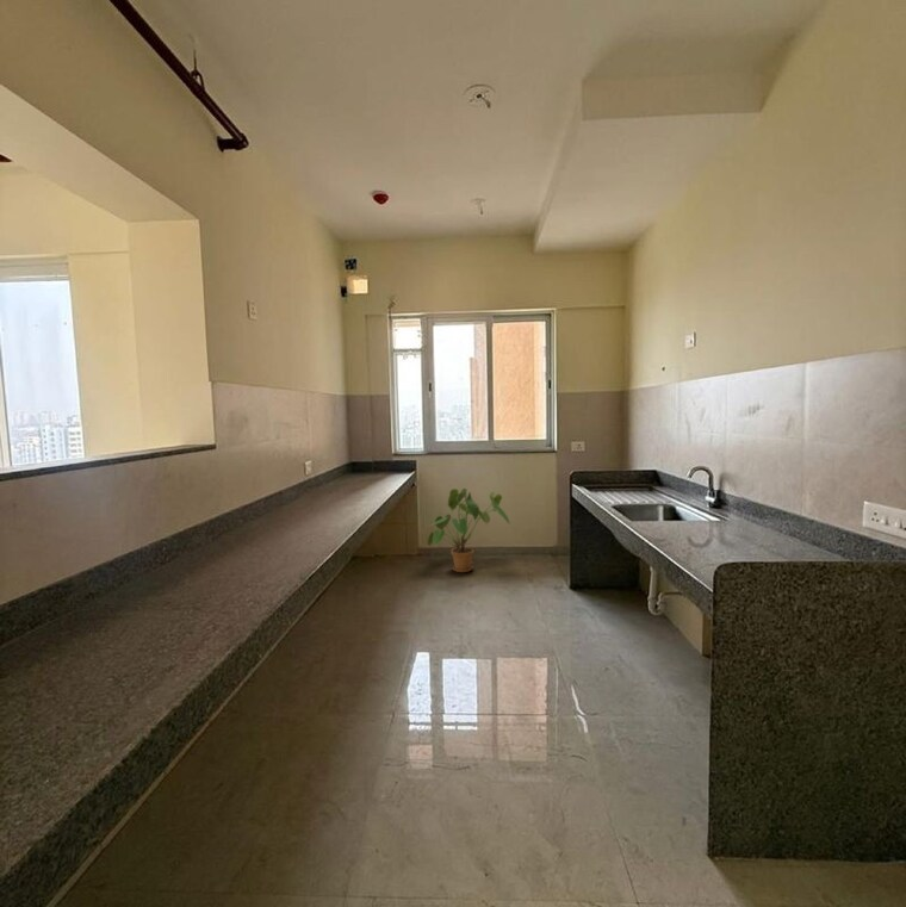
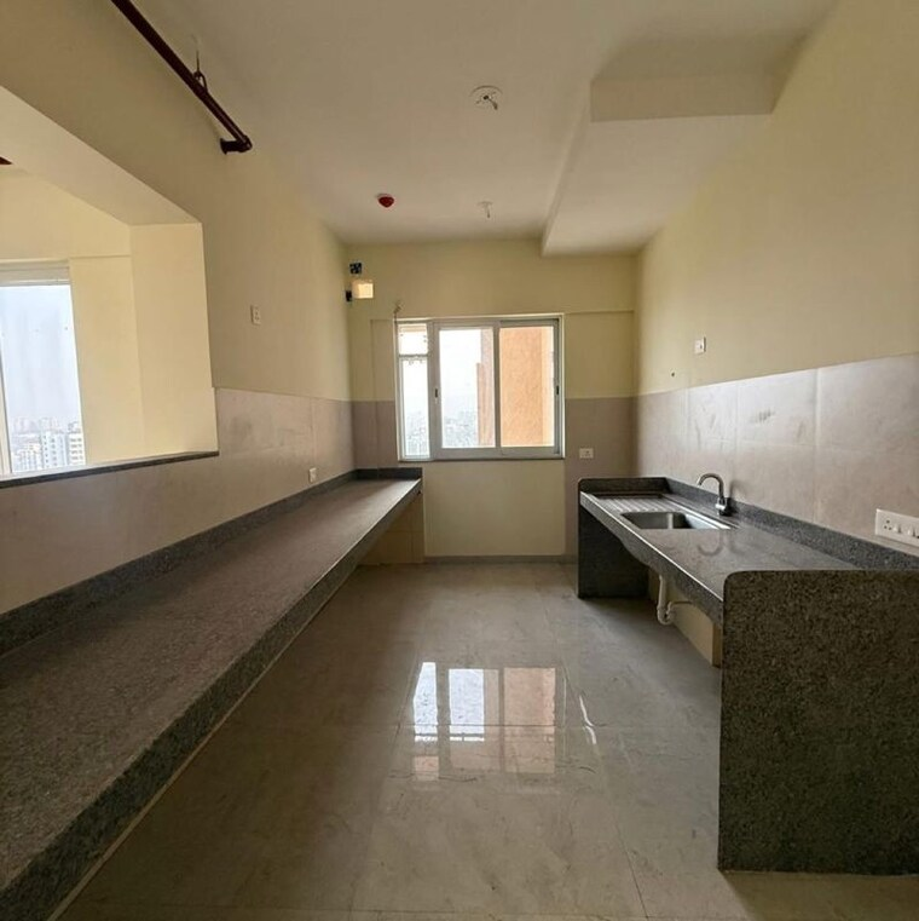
- house plant [427,487,511,573]
